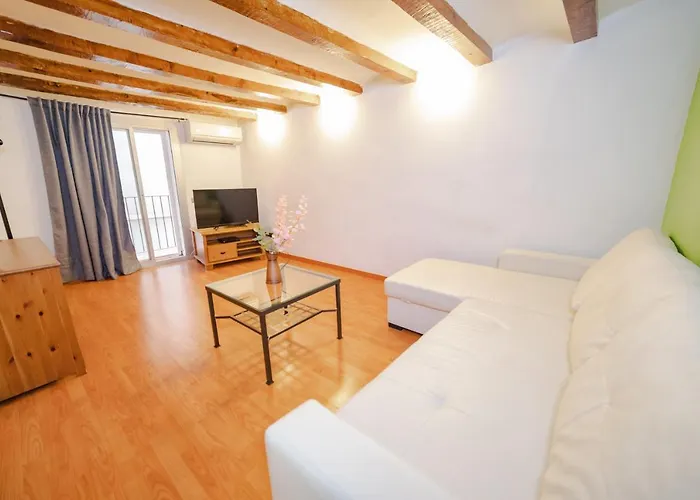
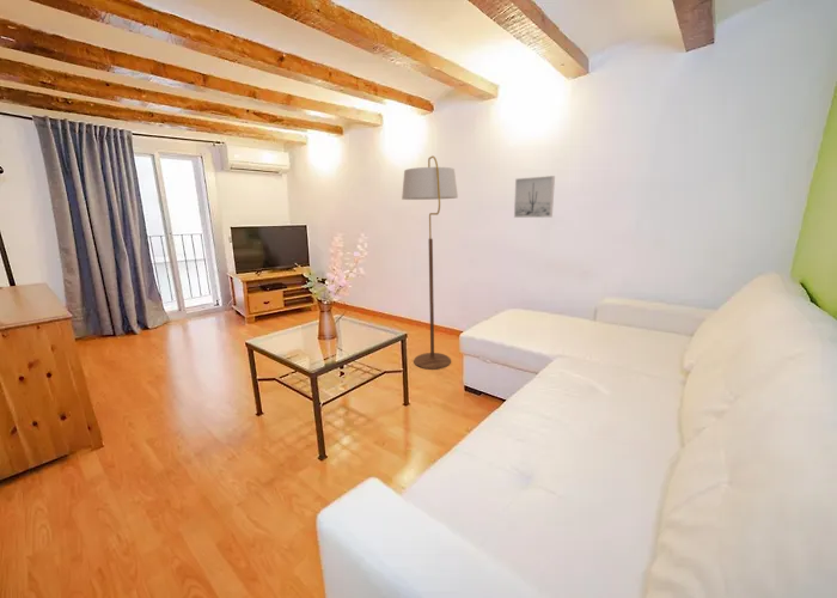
+ wall art [513,175,556,219]
+ floor lamp [401,154,459,371]
